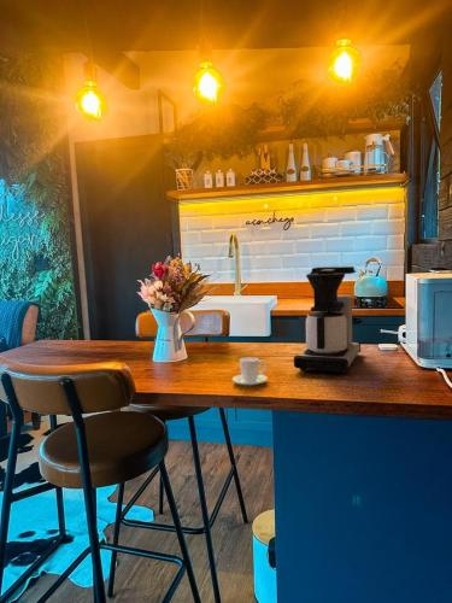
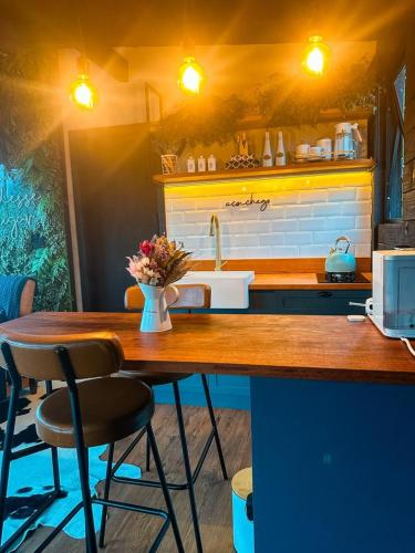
- teacup [231,356,269,386]
- coffee maker [293,265,362,375]
